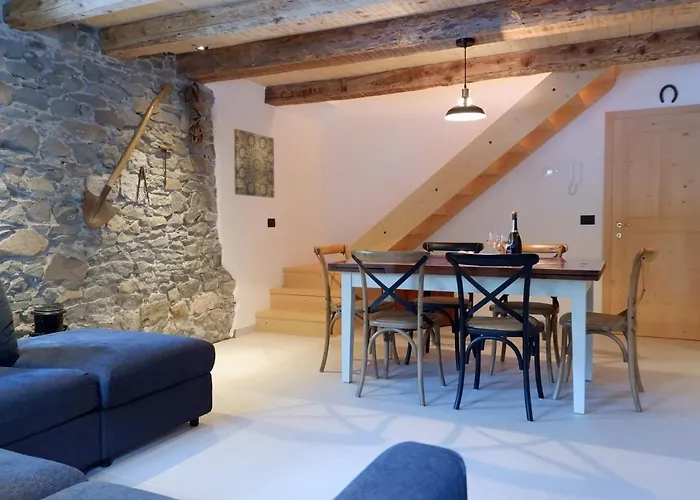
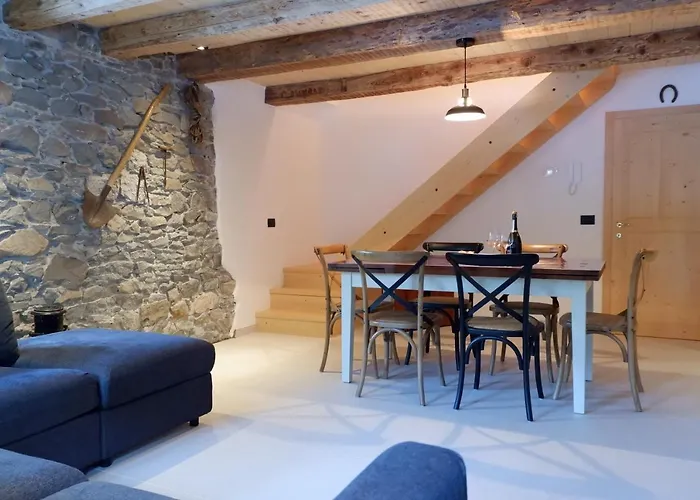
- wall art [233,128,275,199]
